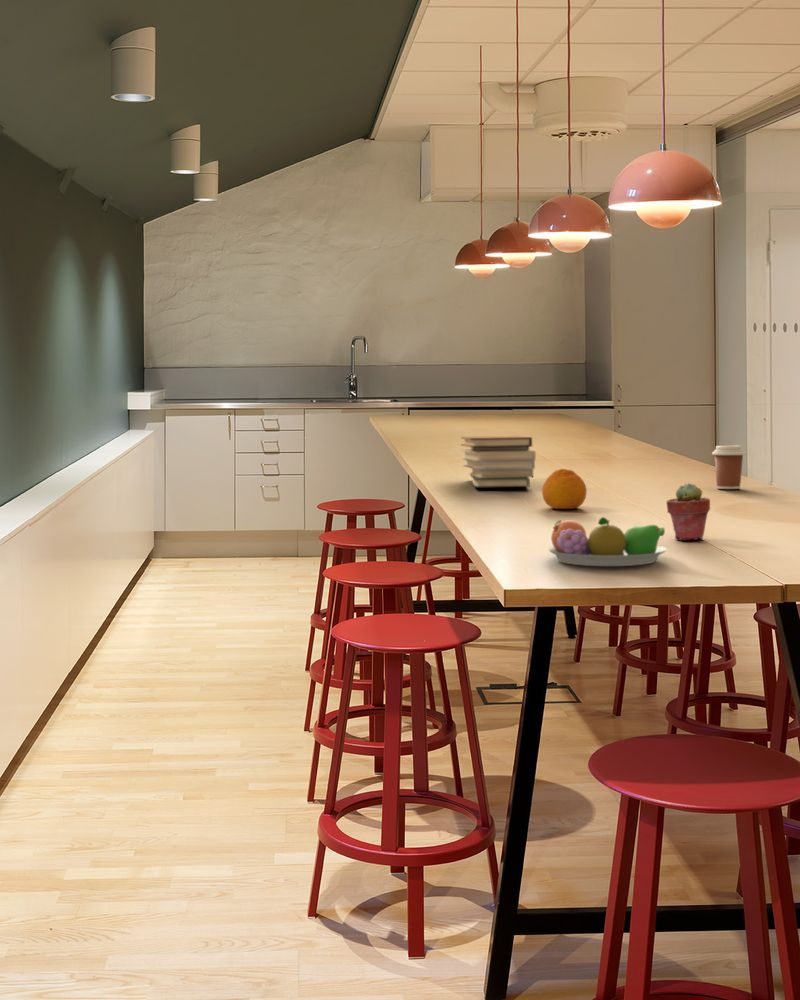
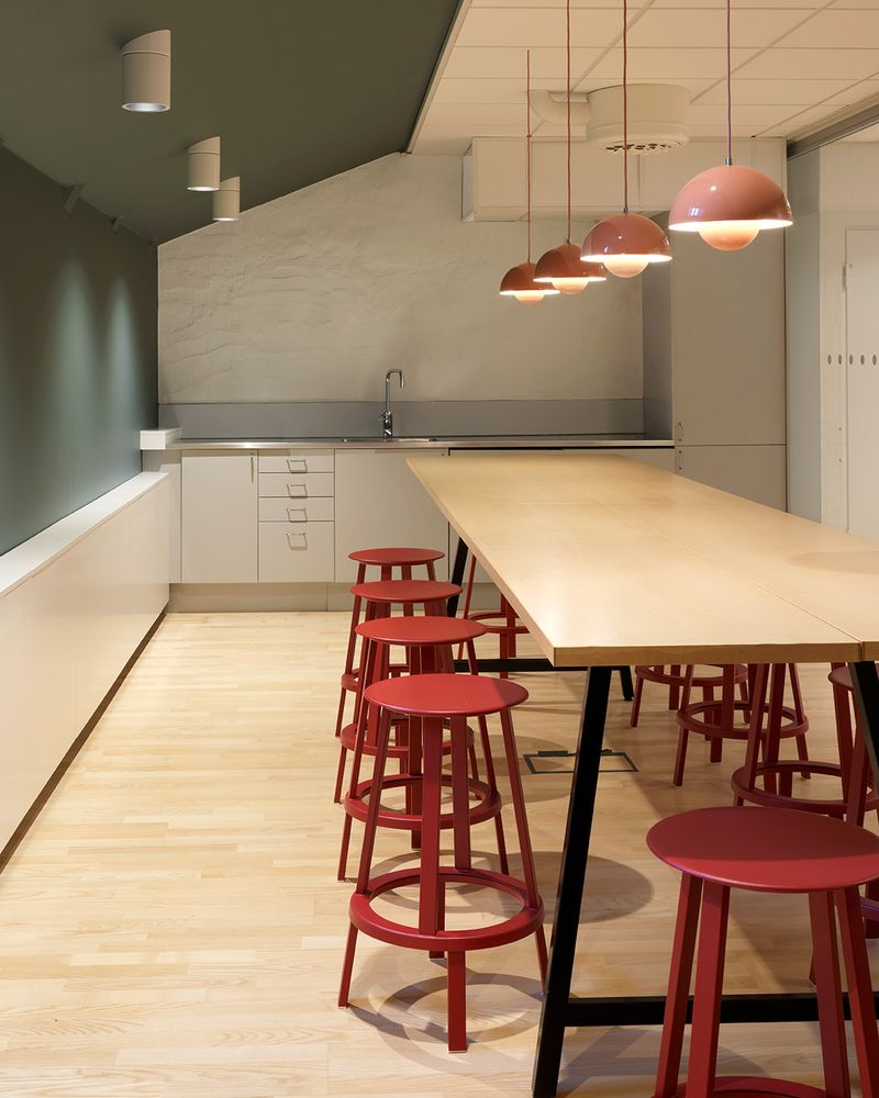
- potted succulent [666,482,711,541]
- fruit bowl [546,516,668,567]
- fruit [541,468,588,510]
- coffee cup [711,445,746,490]
- book stack [460,435,537,489]
